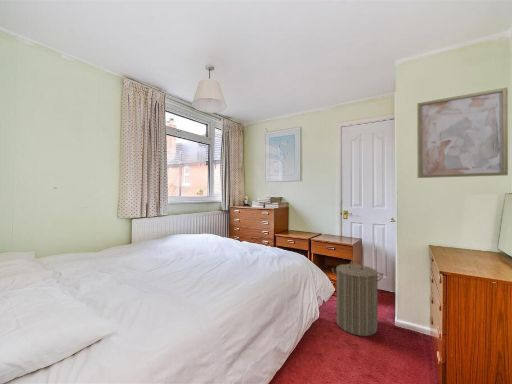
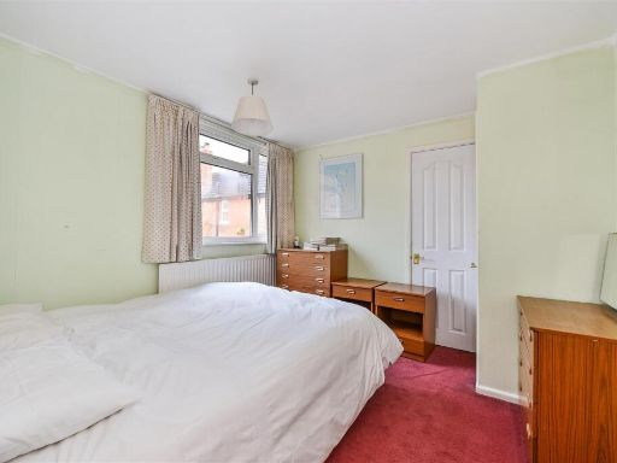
- laundry hamper [331,260,384,337]
- wall art [416,87,509,179]
